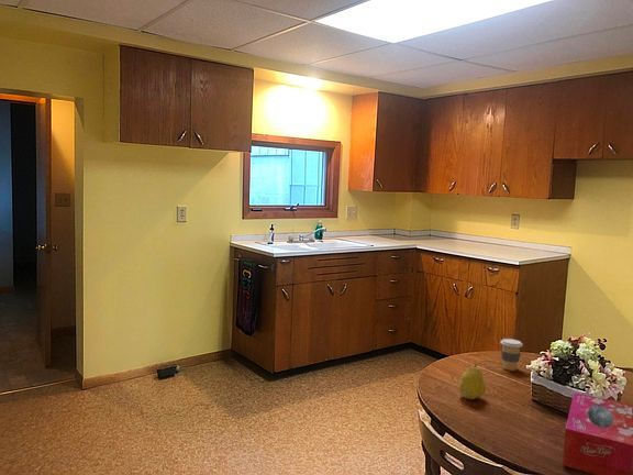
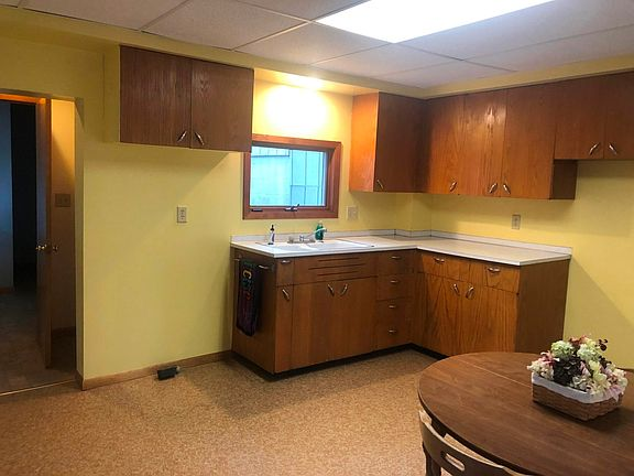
- fruit [458,363,487,400]
- coffee cup [499,338,524,372]
- tissue box [562,391,633,475]
